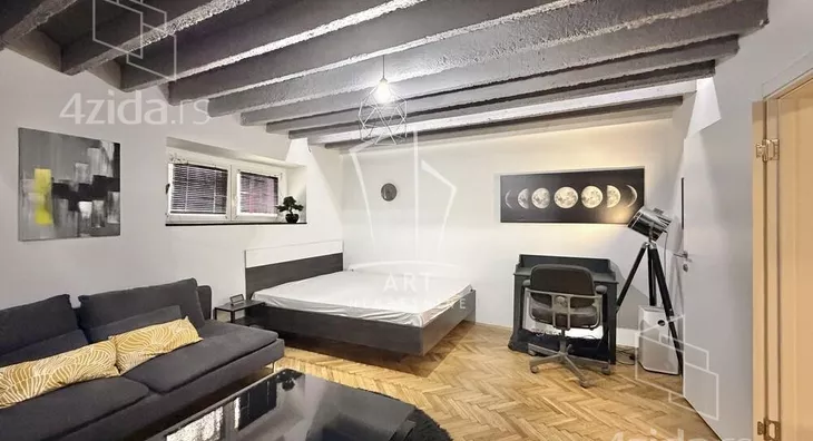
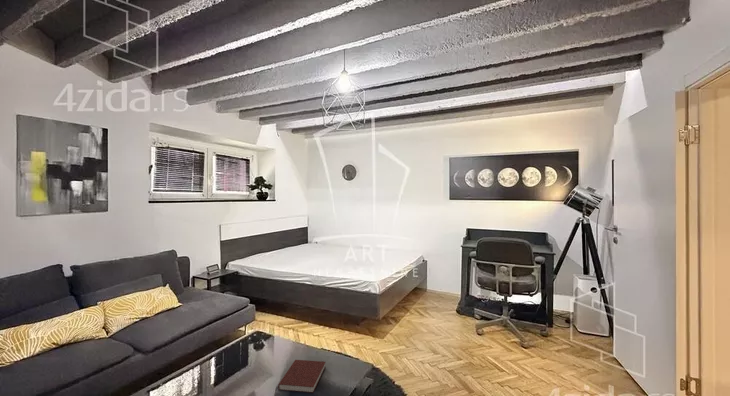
+ notebook [277,359,327,394]
